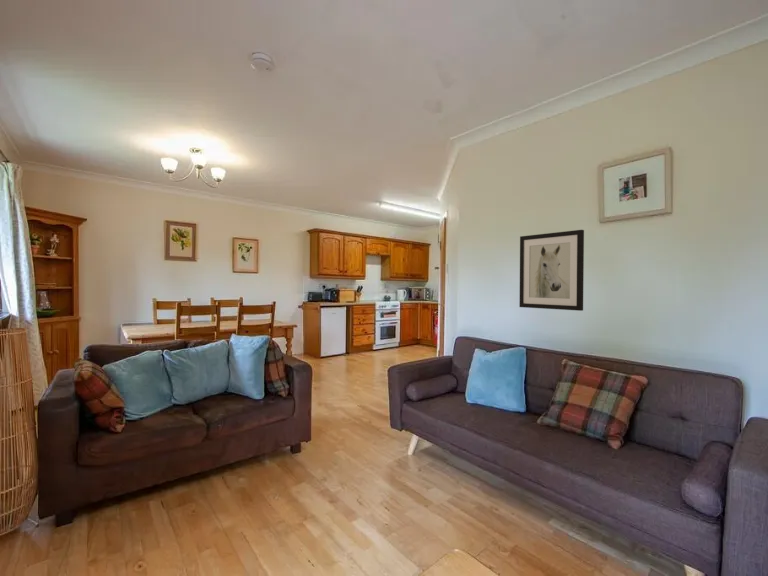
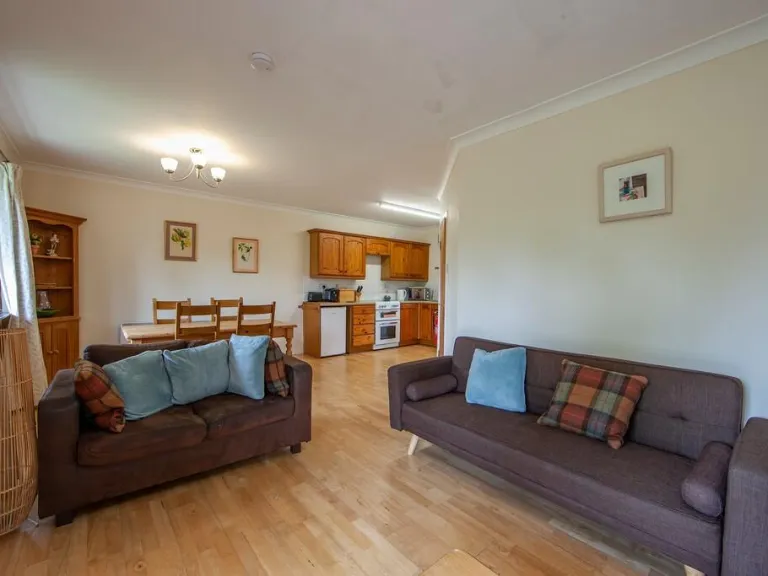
- wall art [518,229,585,312]
